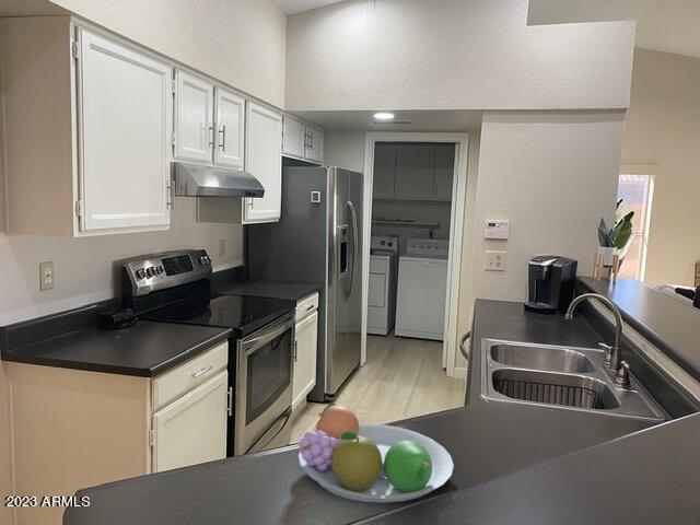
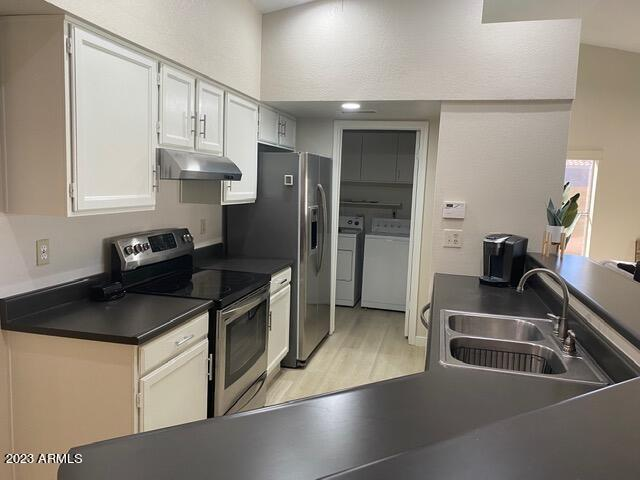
- fruit bowl [298,402,455,503]
